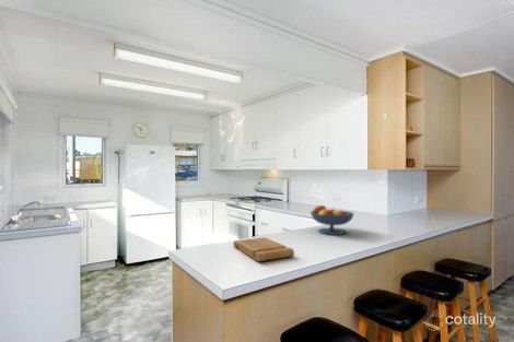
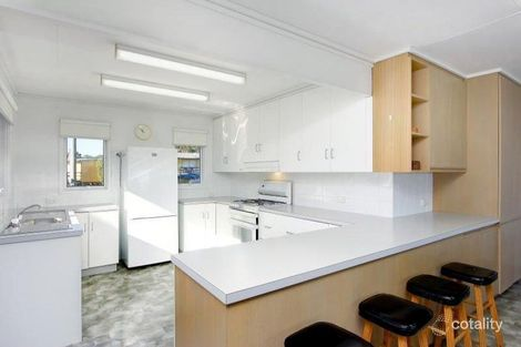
- fruit bowl [309,204,355,236]
- cutting board [232,236,295,262]
